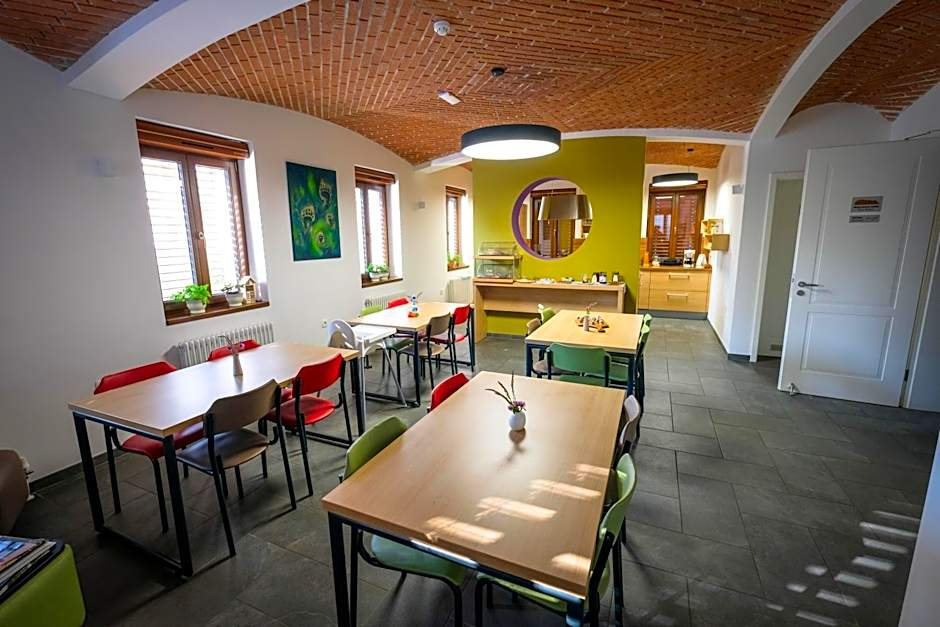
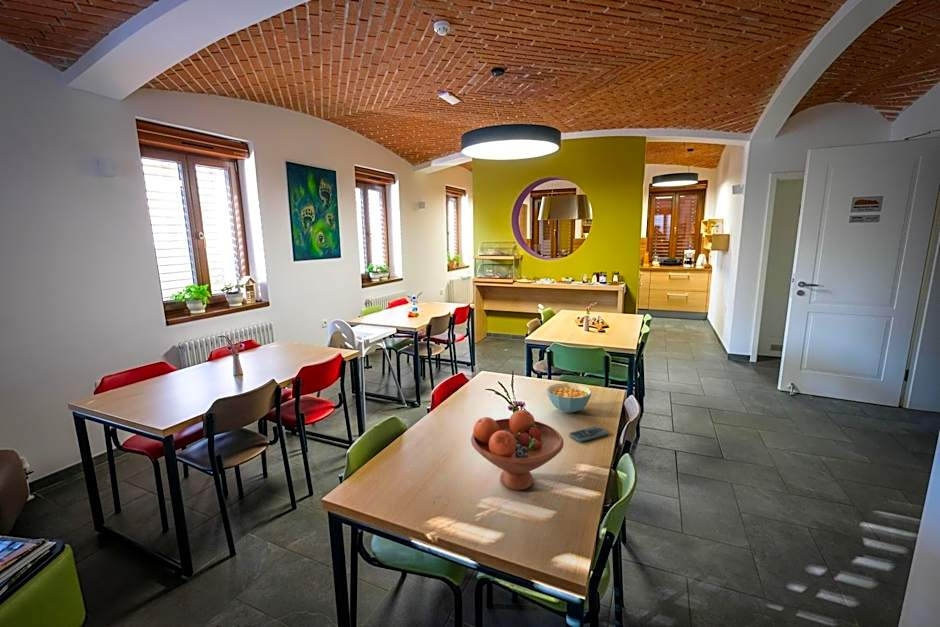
+ cereal bowl [546,382,592,414]
+ fruit bowl [470,409,565,491]
+ smartphone [568,425,609,443]
